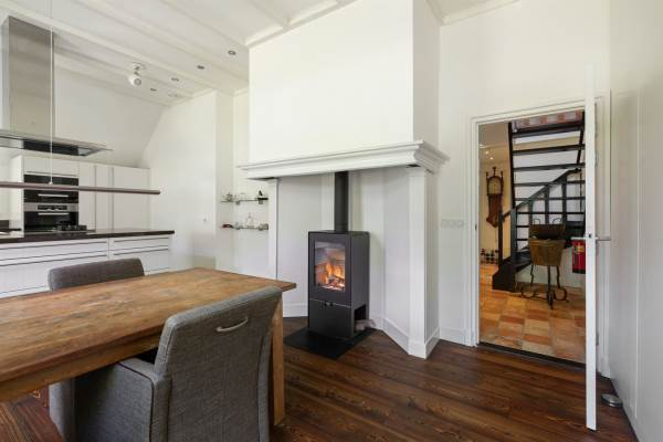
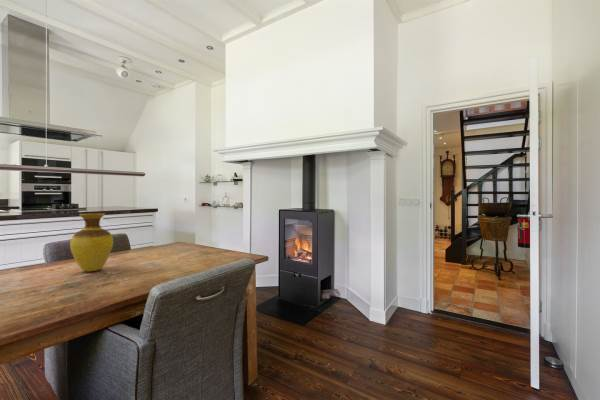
+ vase [69,212,114,272]
